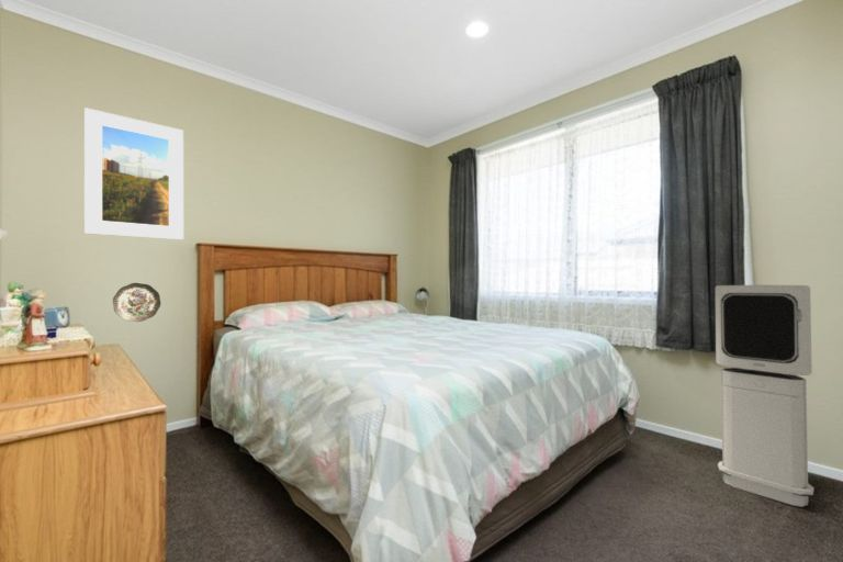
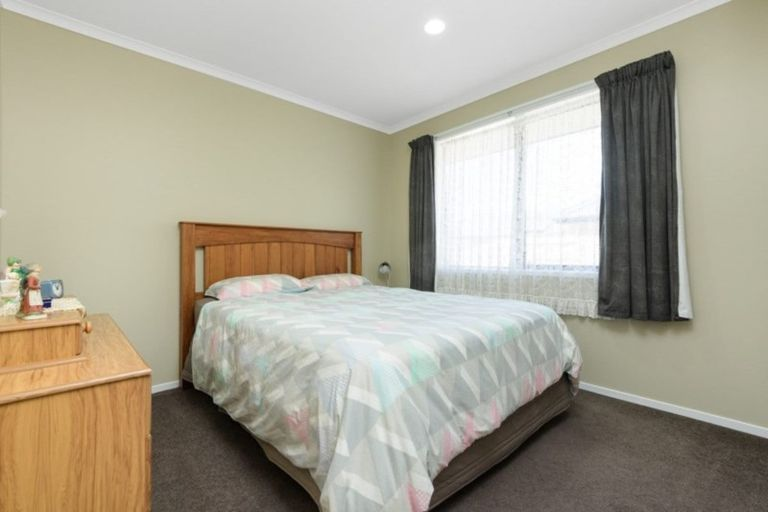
- decorative plate [112,282,161,323]
- air purifier [715,284,816,508]
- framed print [83,106,184,240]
